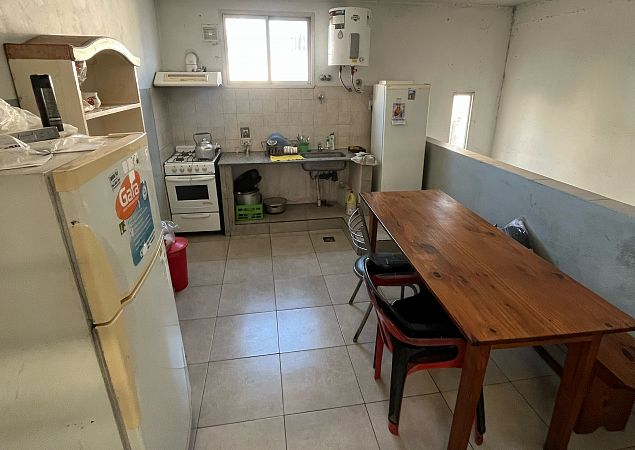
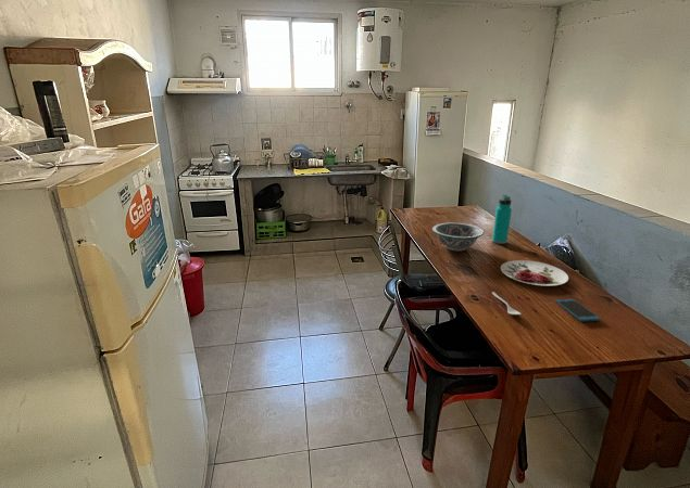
+ smartphone [554,298,601,322]
+ bowl [431,221,485,252]
+ water bottle [491,194,513,245]
+ plate [500,259,569,287]
+ spoon [491,291,522,316]
